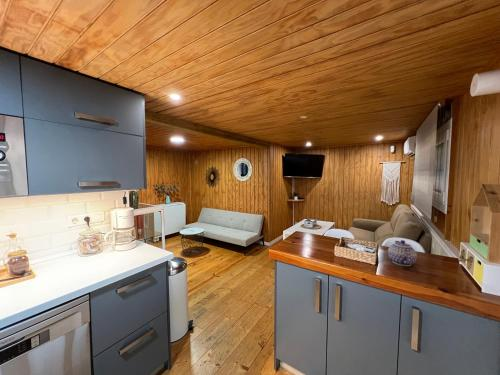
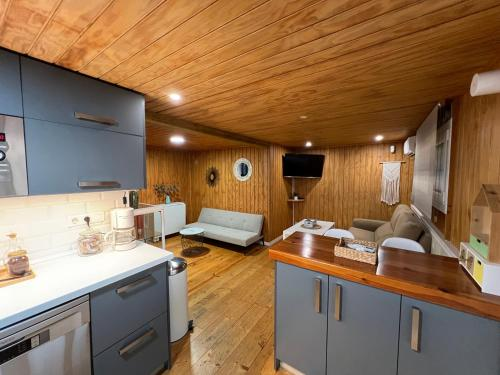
- teapot [387,239,418,267]
